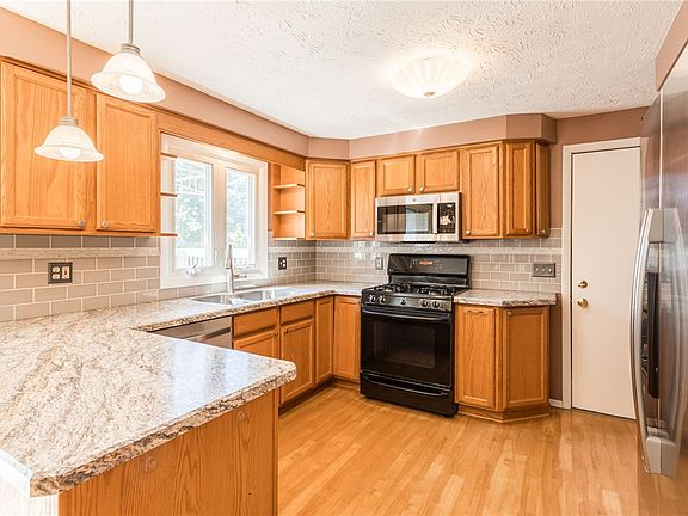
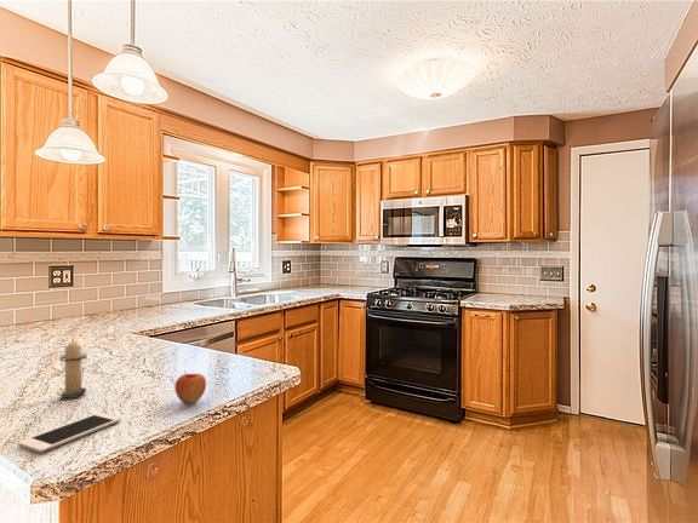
+ candle [58,337,88,400]
+ cell phone [17,412,122,454]
+ apple [173,369,207,404]
